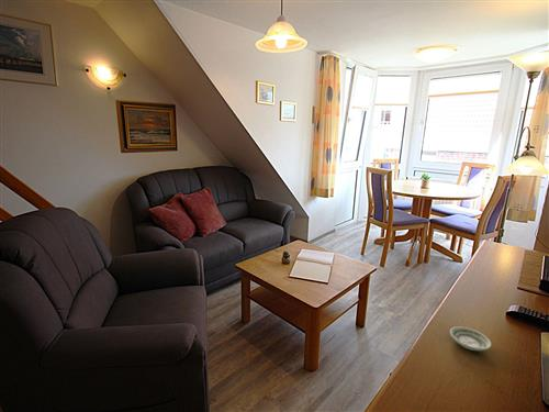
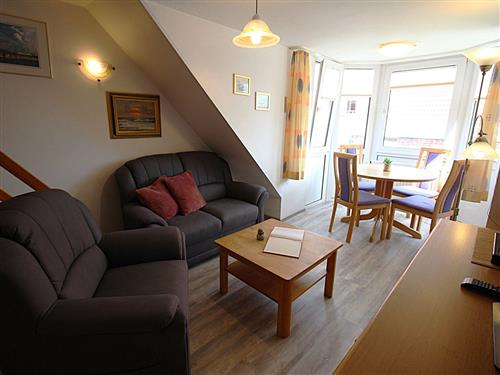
- saucer [449,325,492,352]
